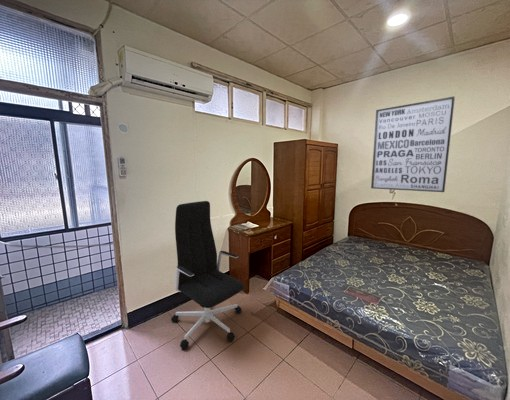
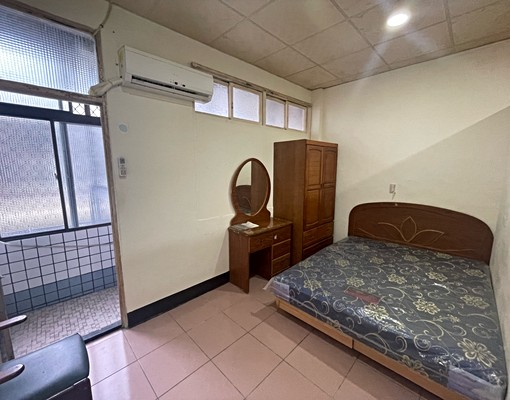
- wall art [370,96,456,193]
- office chair [170,200,245,350]
